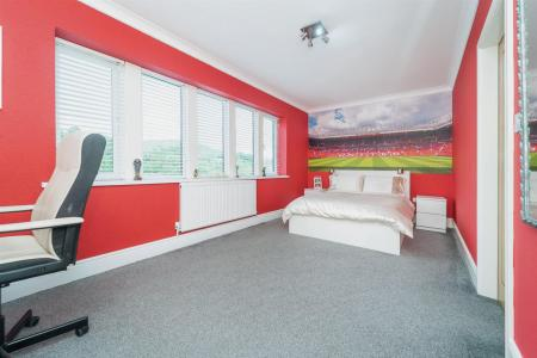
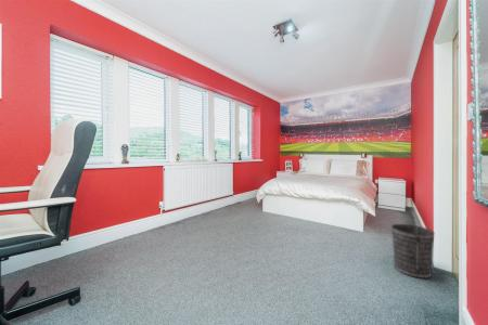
+ wastebasket [390,223,435,280]
